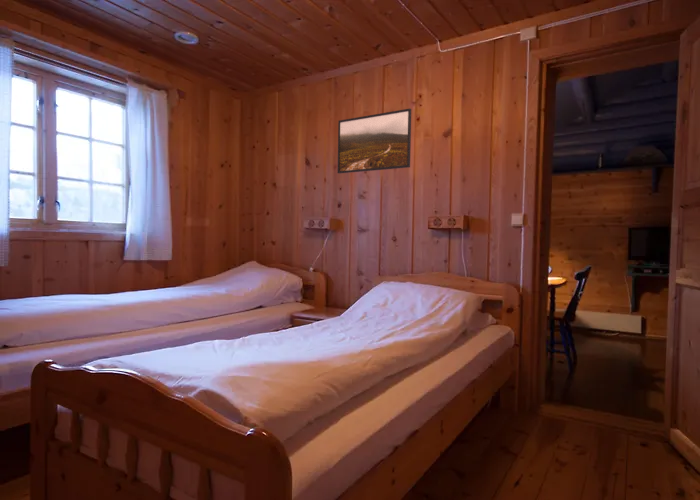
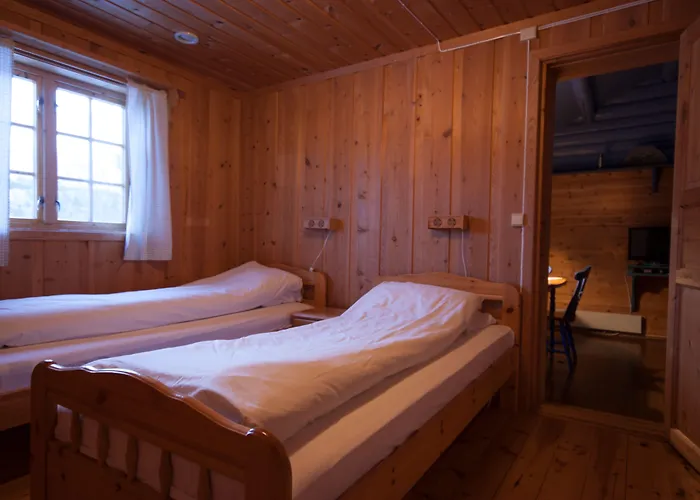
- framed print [336,107,412,175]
